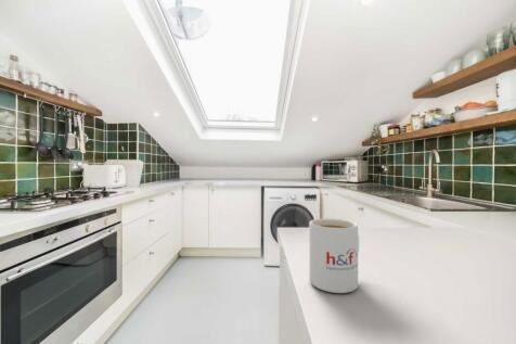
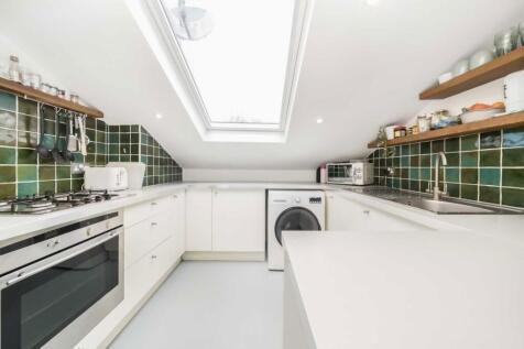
- mug [308,217,360,294]
